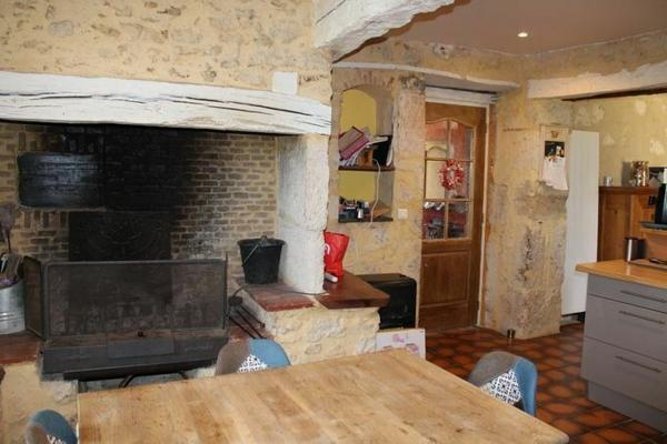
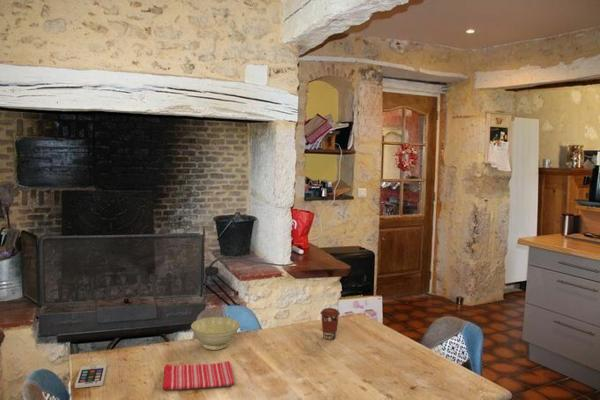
+ bowl [190,316,241,351]
+ smartphone [74,364,108,389]
+ coffee cup [320,307,341,341]
+ dish towel [162,360,236,391]
